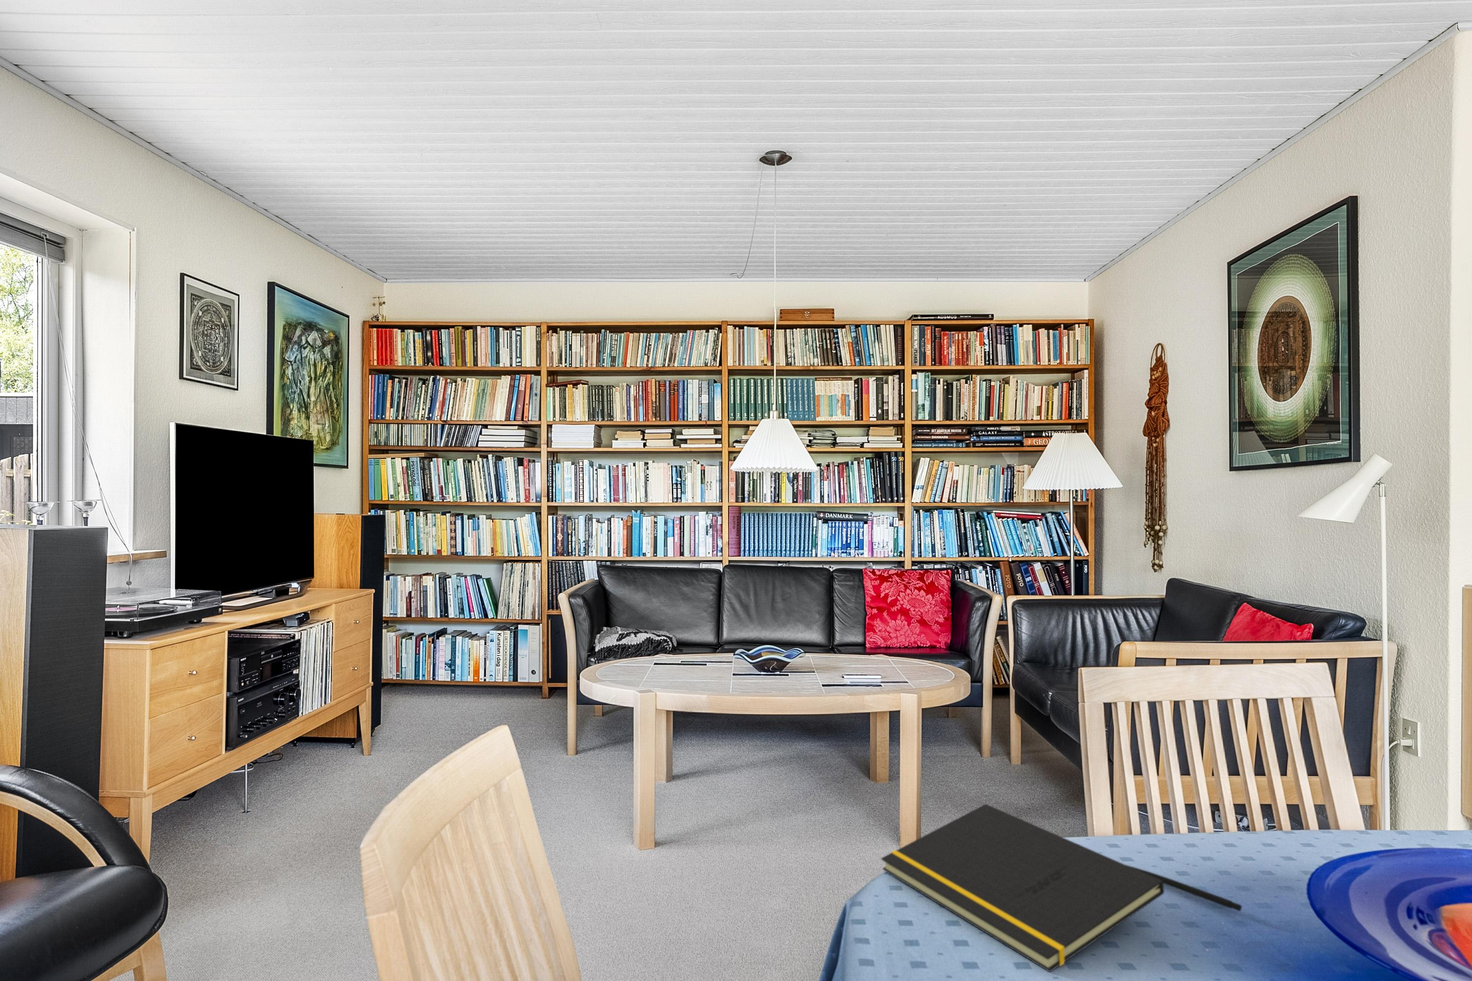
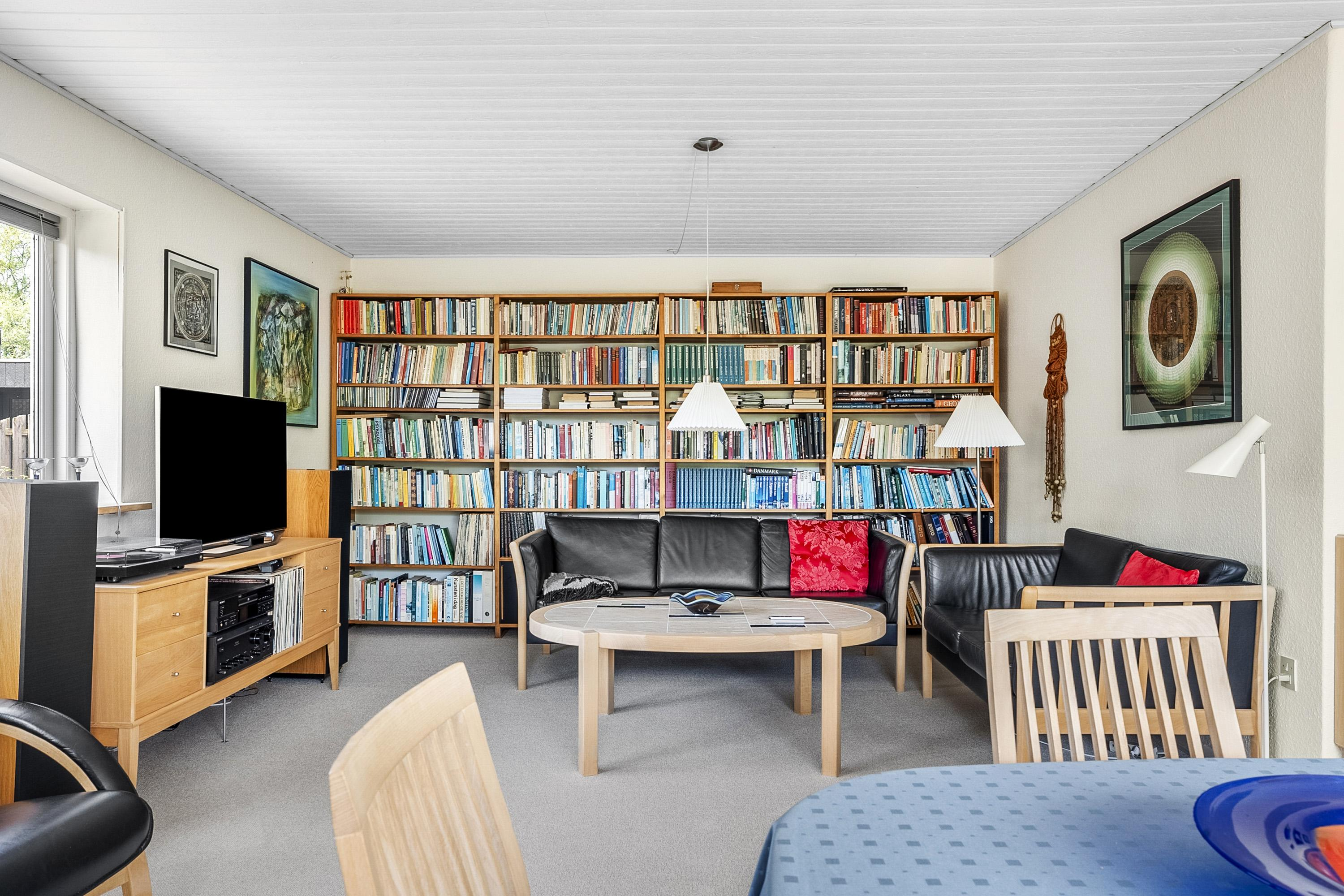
- notepad [881,804,1165,972]
- pen [1126,864,1242,912]
